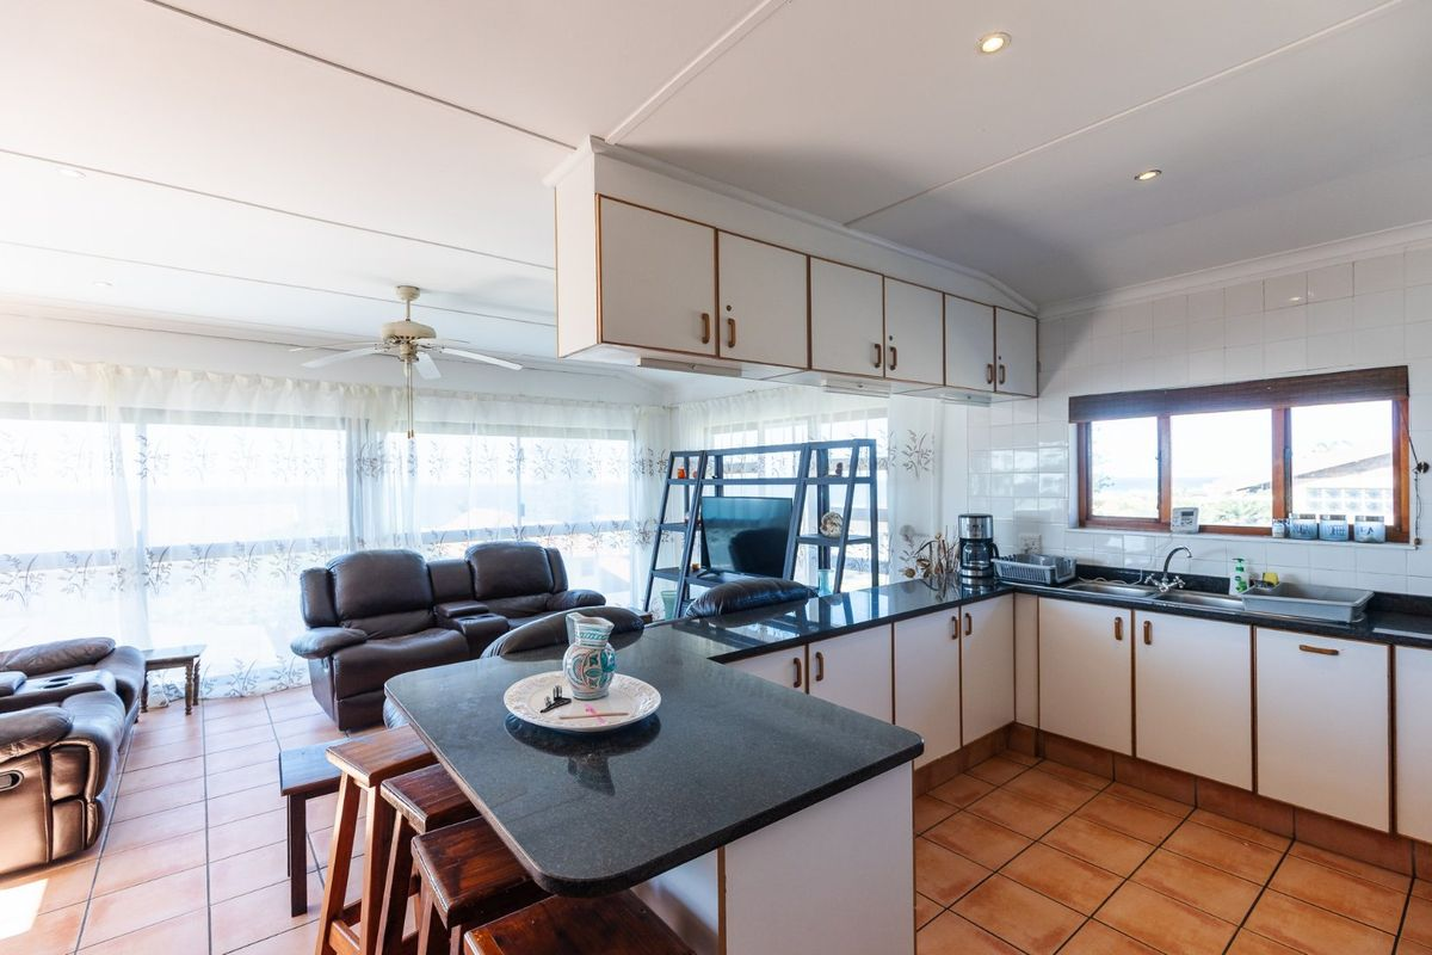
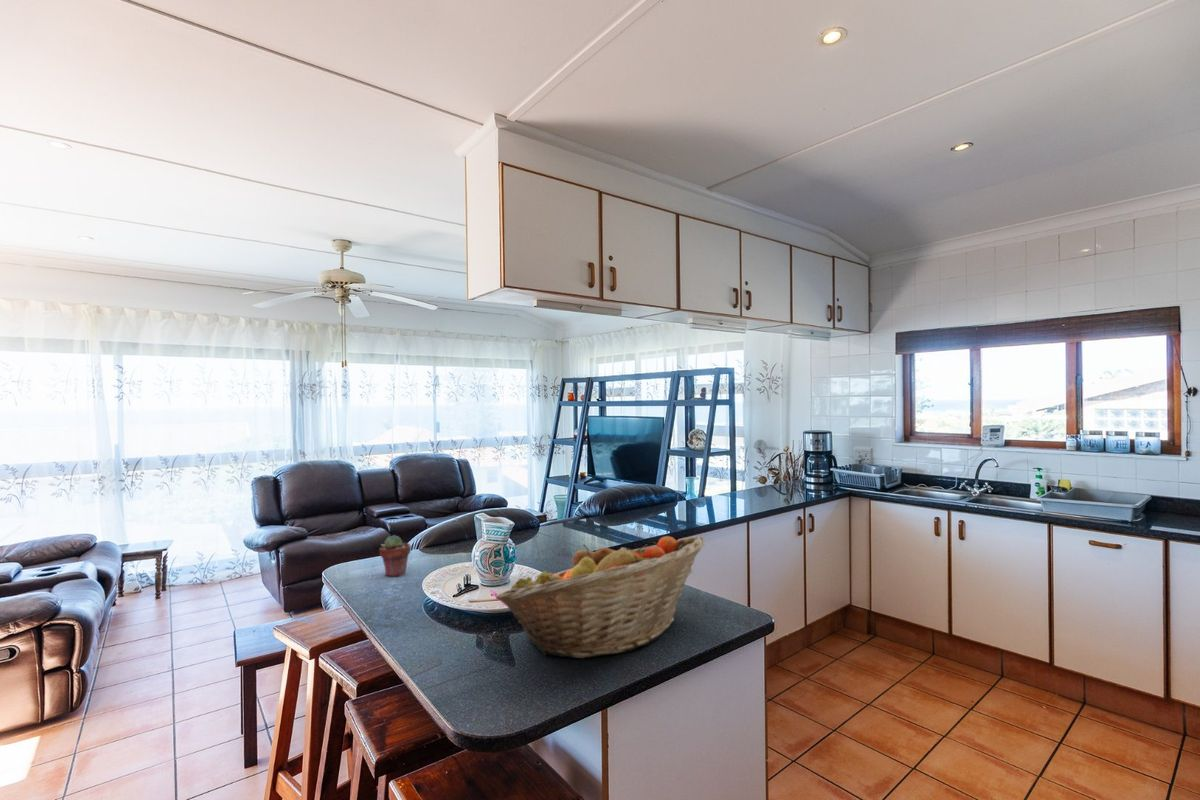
+ fruit basket [495,535,706,659]
+ potted succulent [378,534,412,578]
